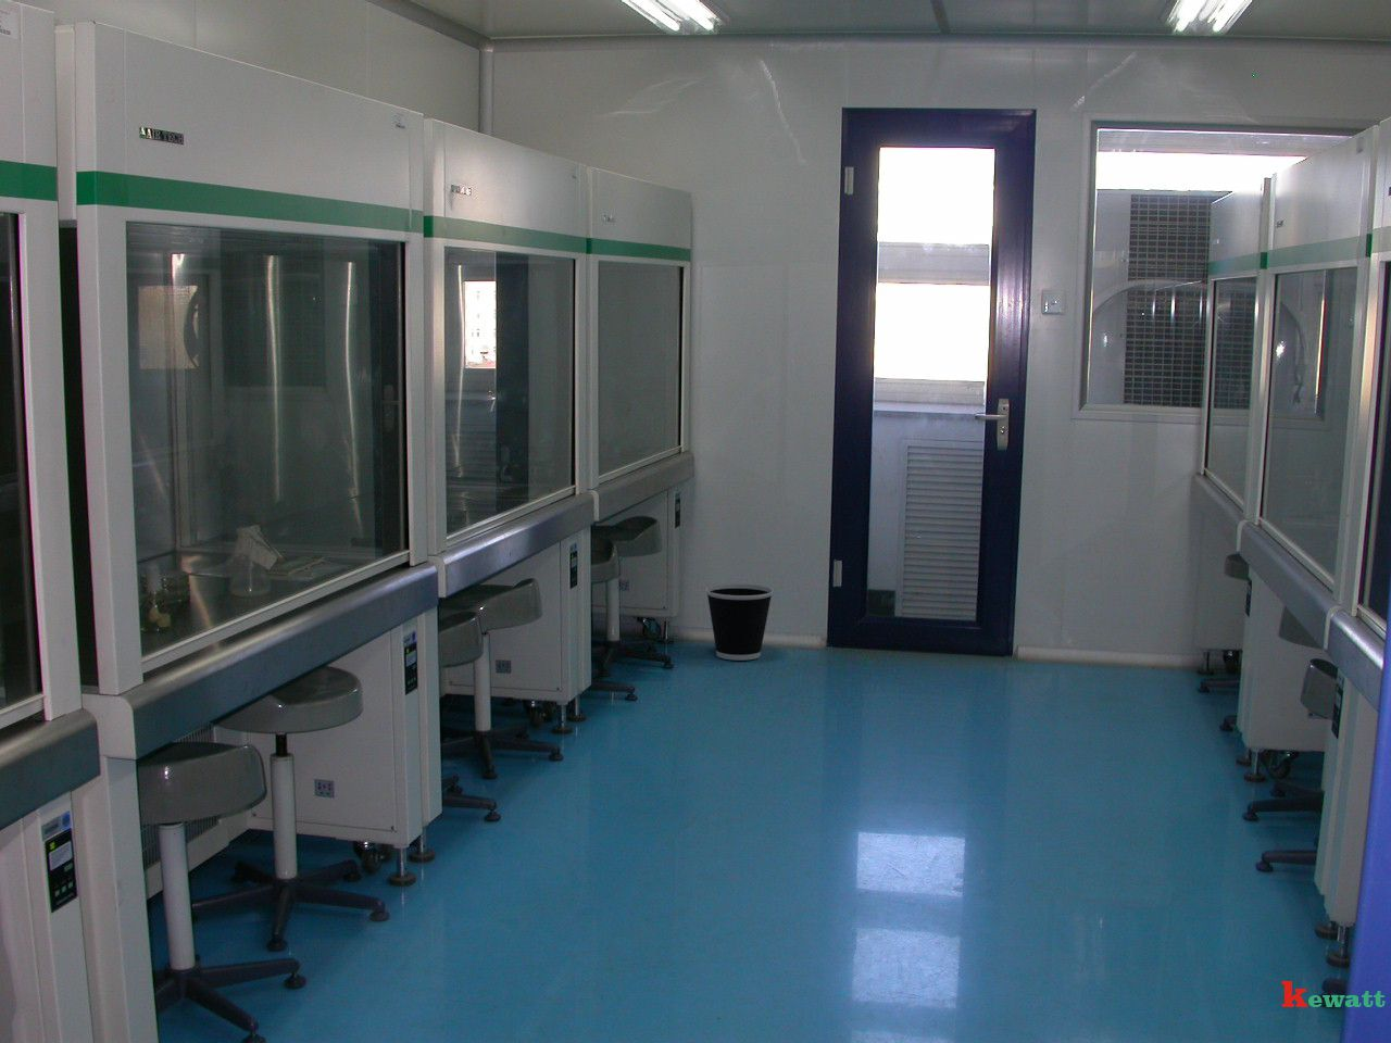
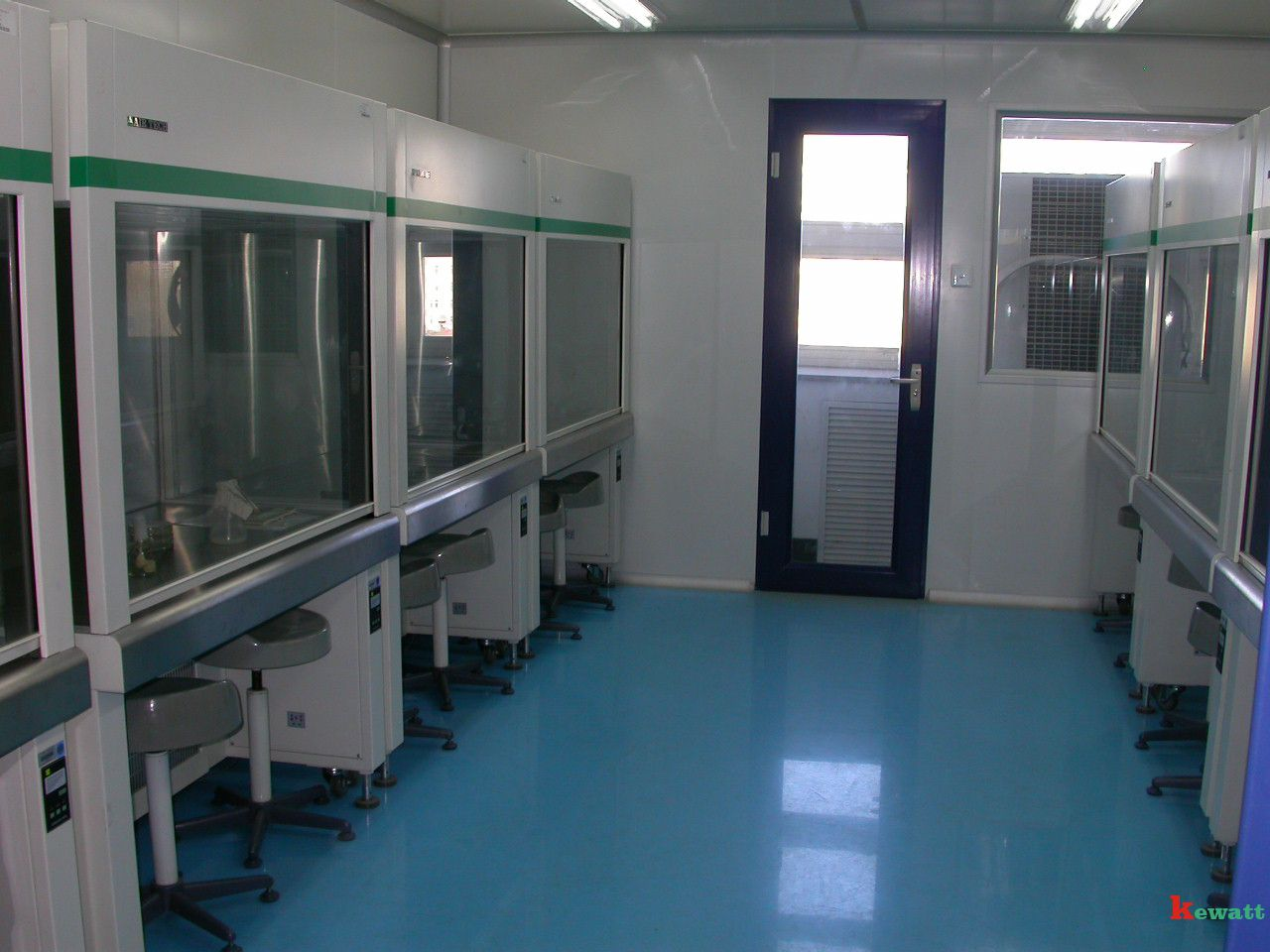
- wastebasket [704,584,773,662]
